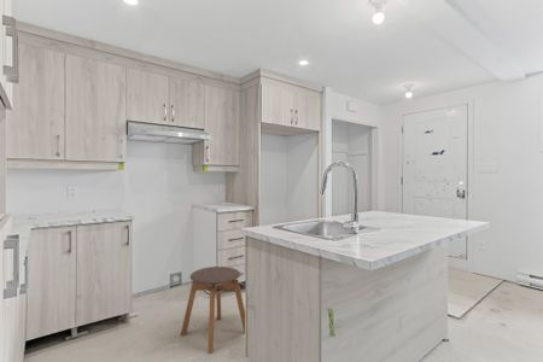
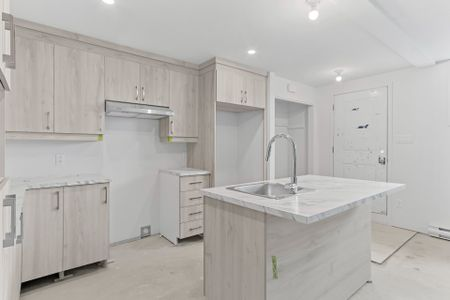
- stool [180,265,246,355]
